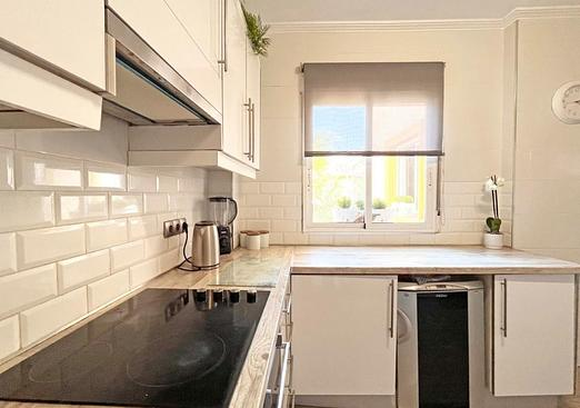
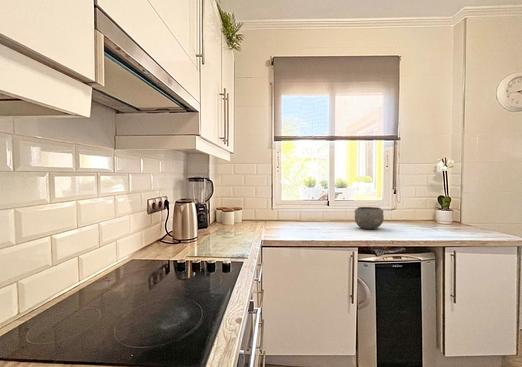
+ bowl [353,206,385,230]
